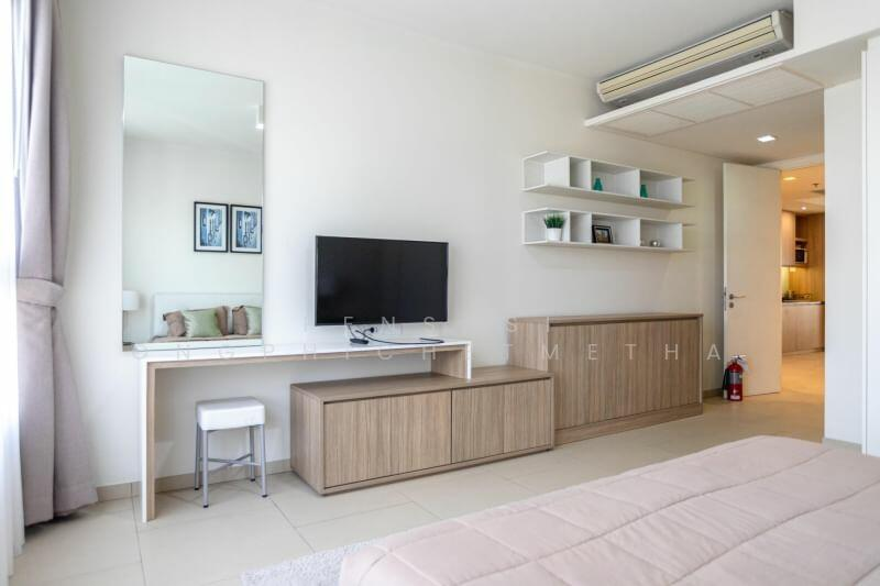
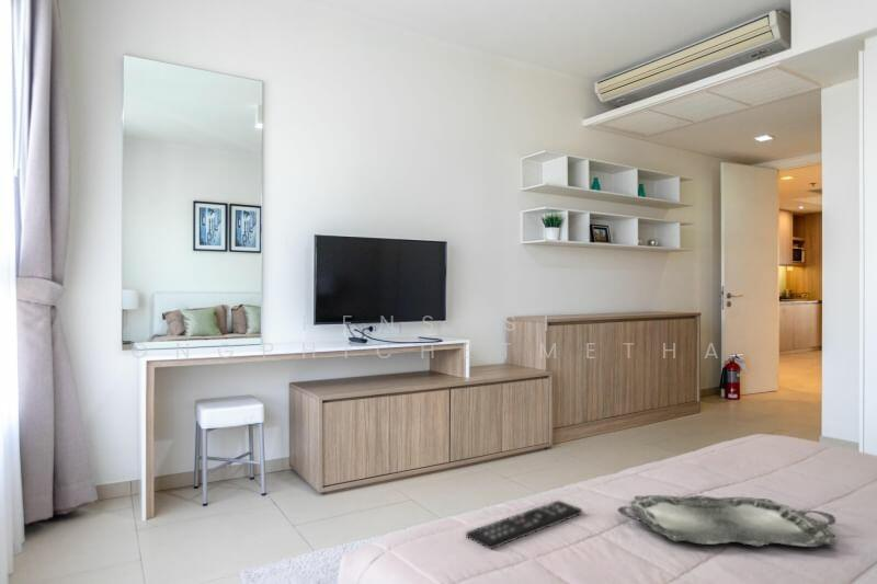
+ remote control [465,500,583,550]
+ serving tray [616,494,838,548]
